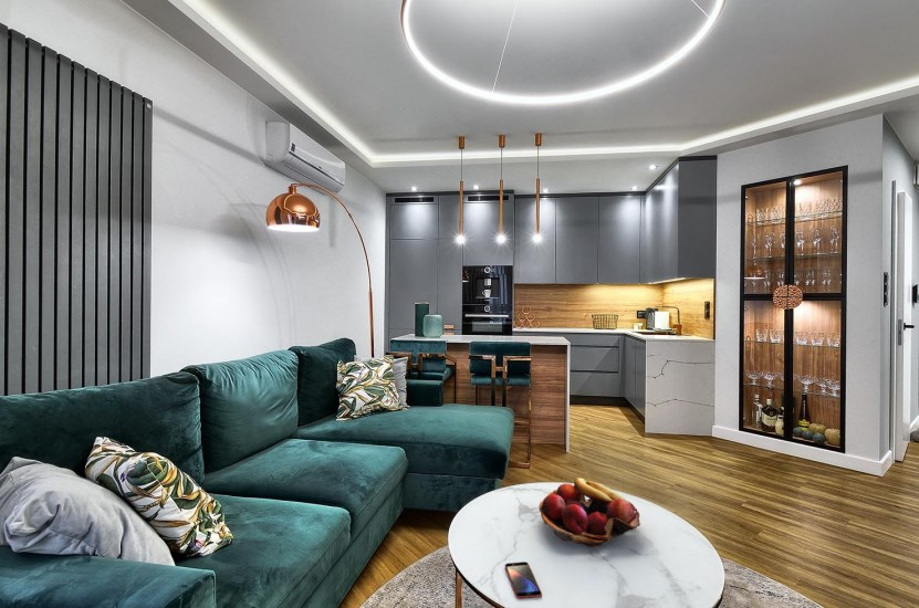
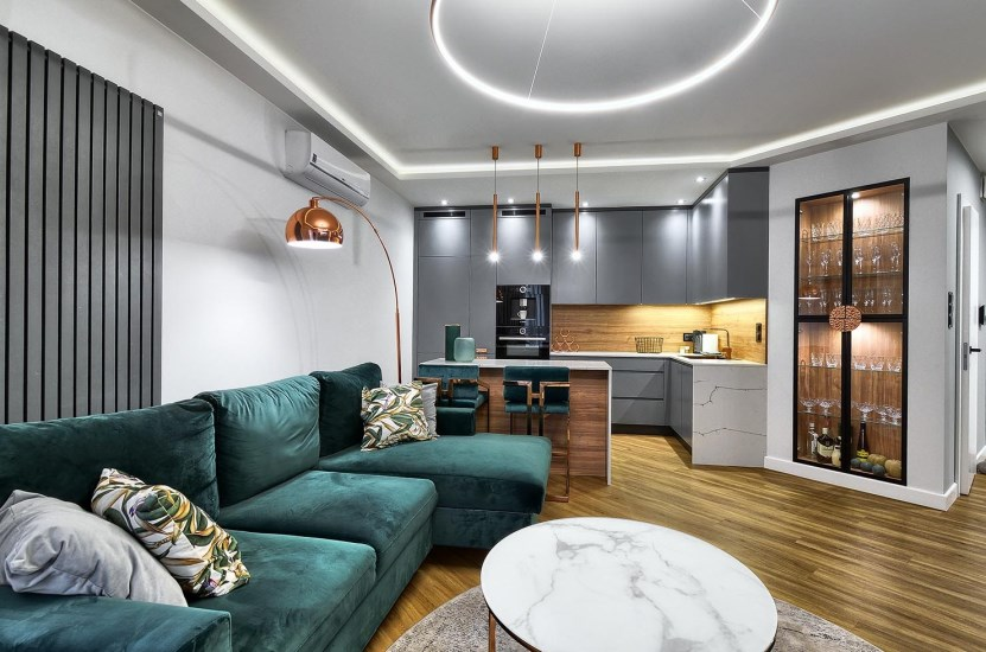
- fruit basket [537,476,641,548]
- smartphone [504,560,543,600]
